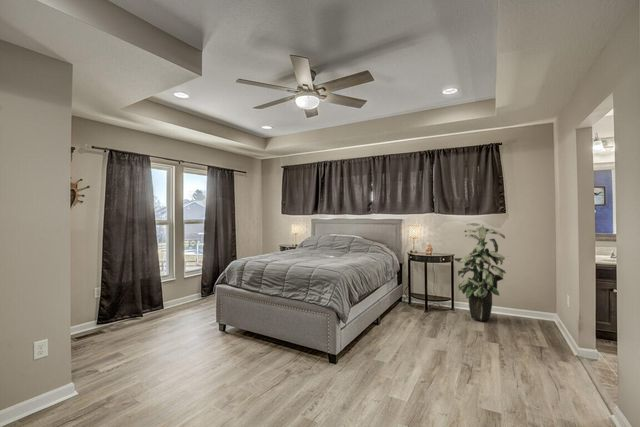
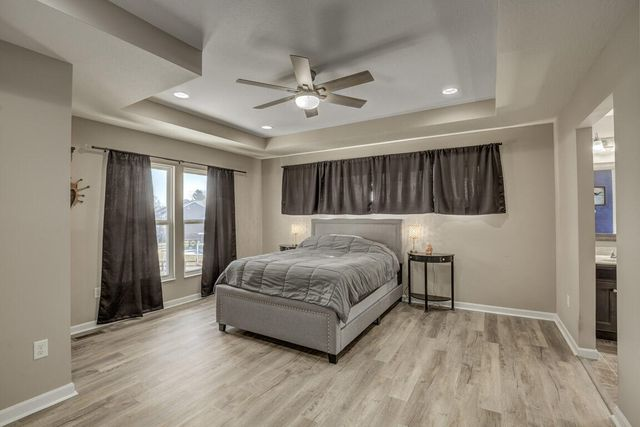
- indoor plant [452,222,507,322]
